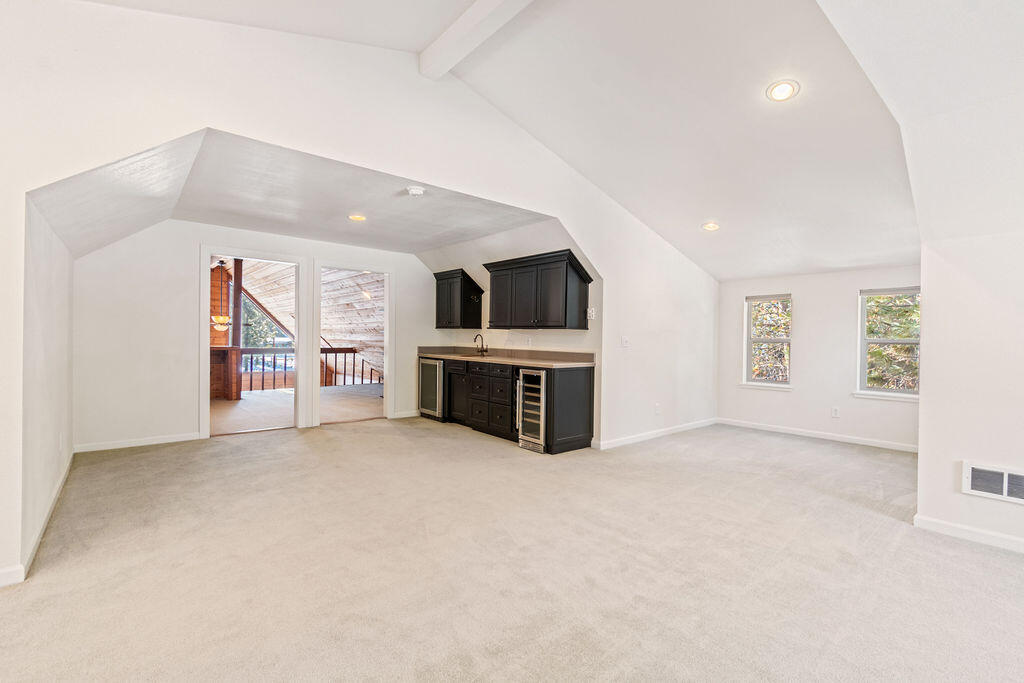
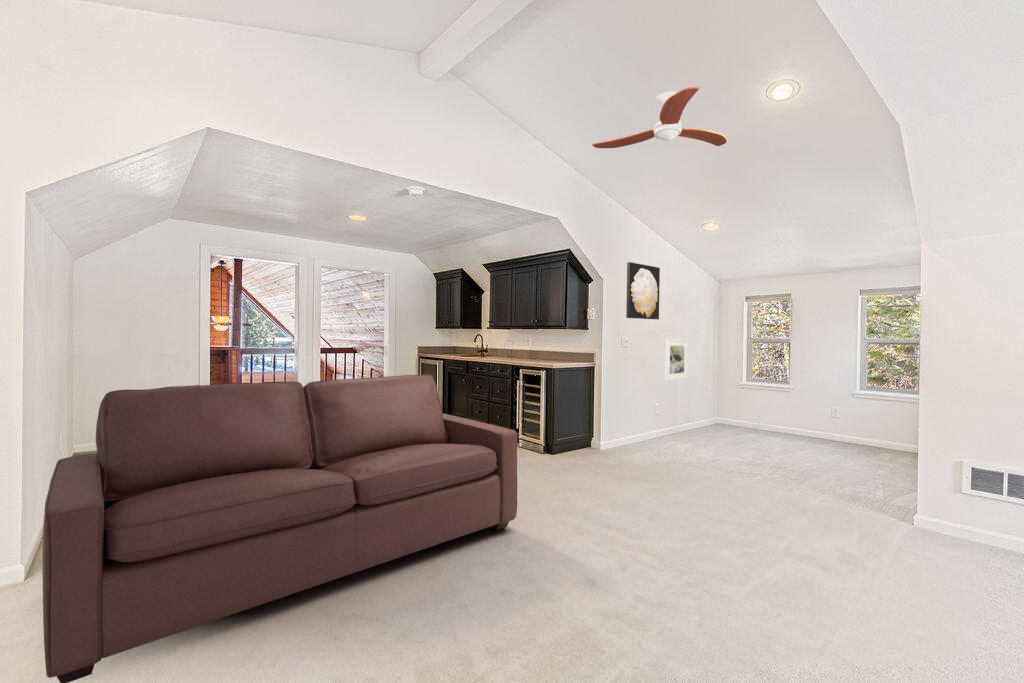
+ wall art [625,261,661,320]
+ sofa [42,373,518,683]
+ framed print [664,338,689,382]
+ ceiling fan [591,86,728,149]
